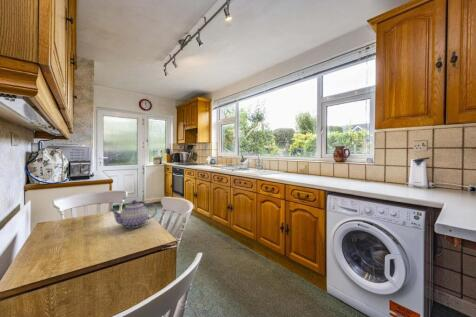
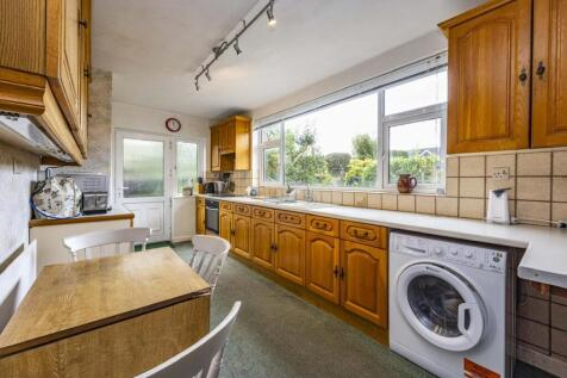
- teapot [109,199,158,229]
